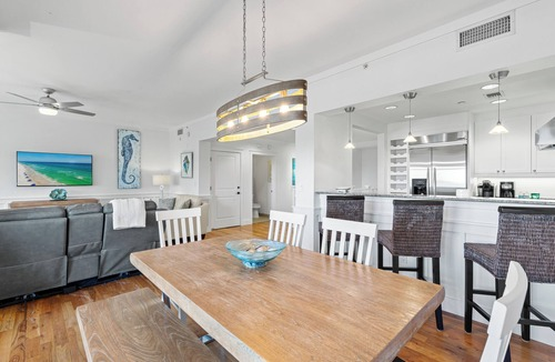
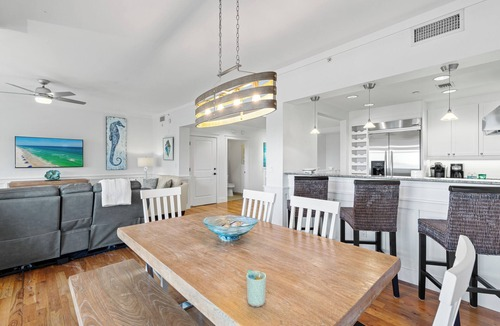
+ cup [246,269,267,308]
